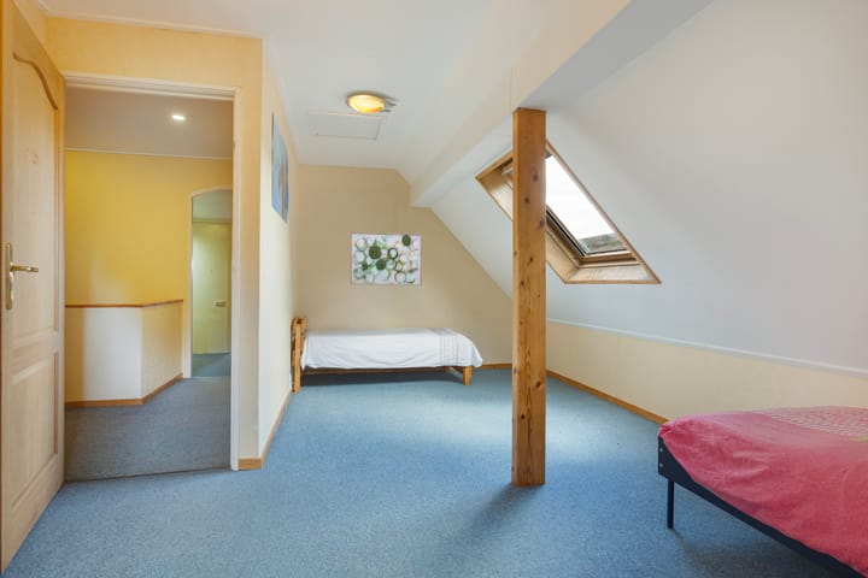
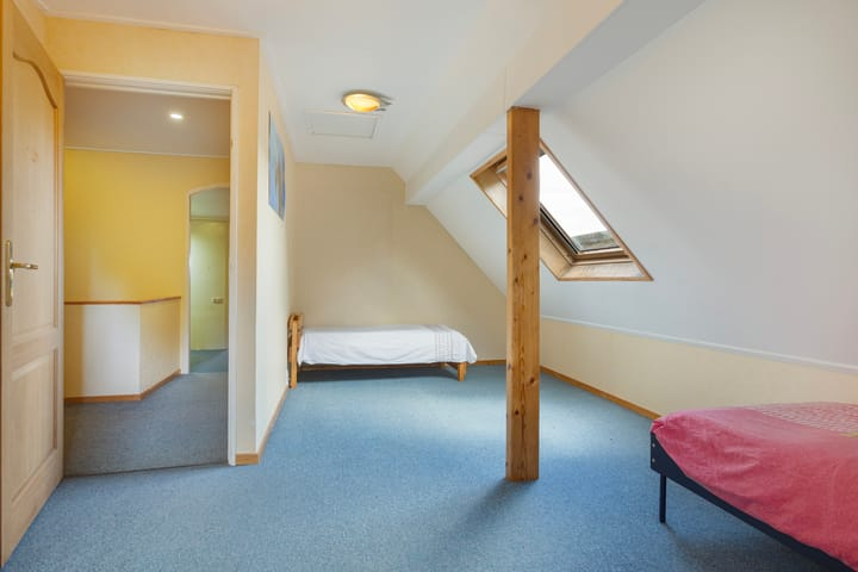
- wall art [350,231,423,287]
